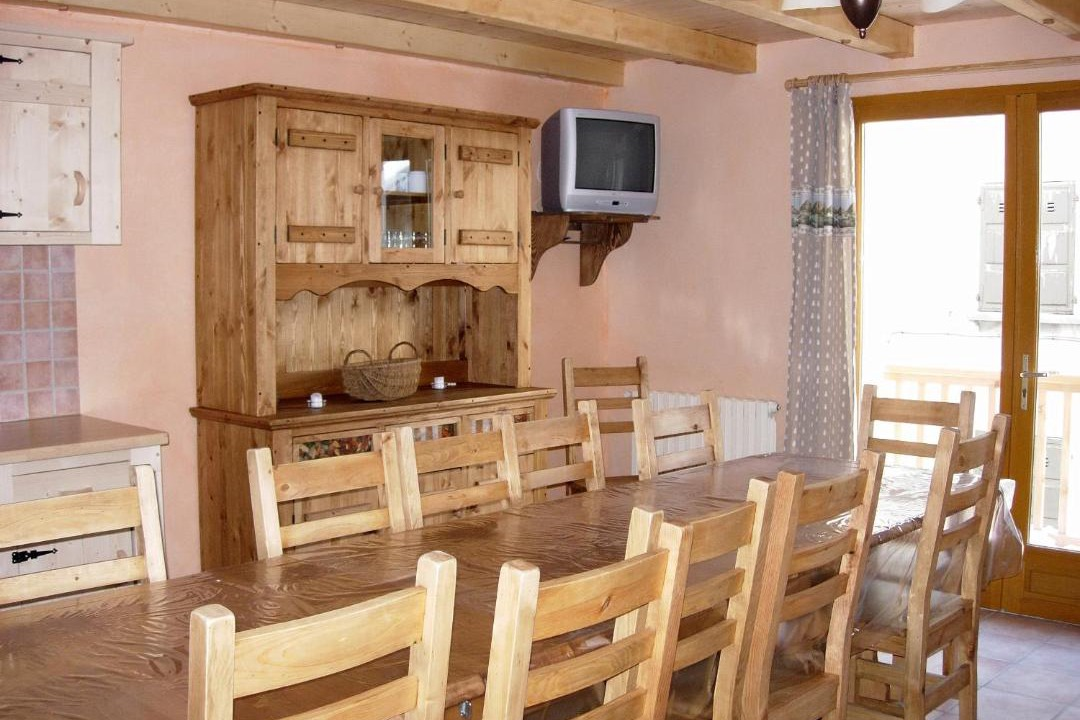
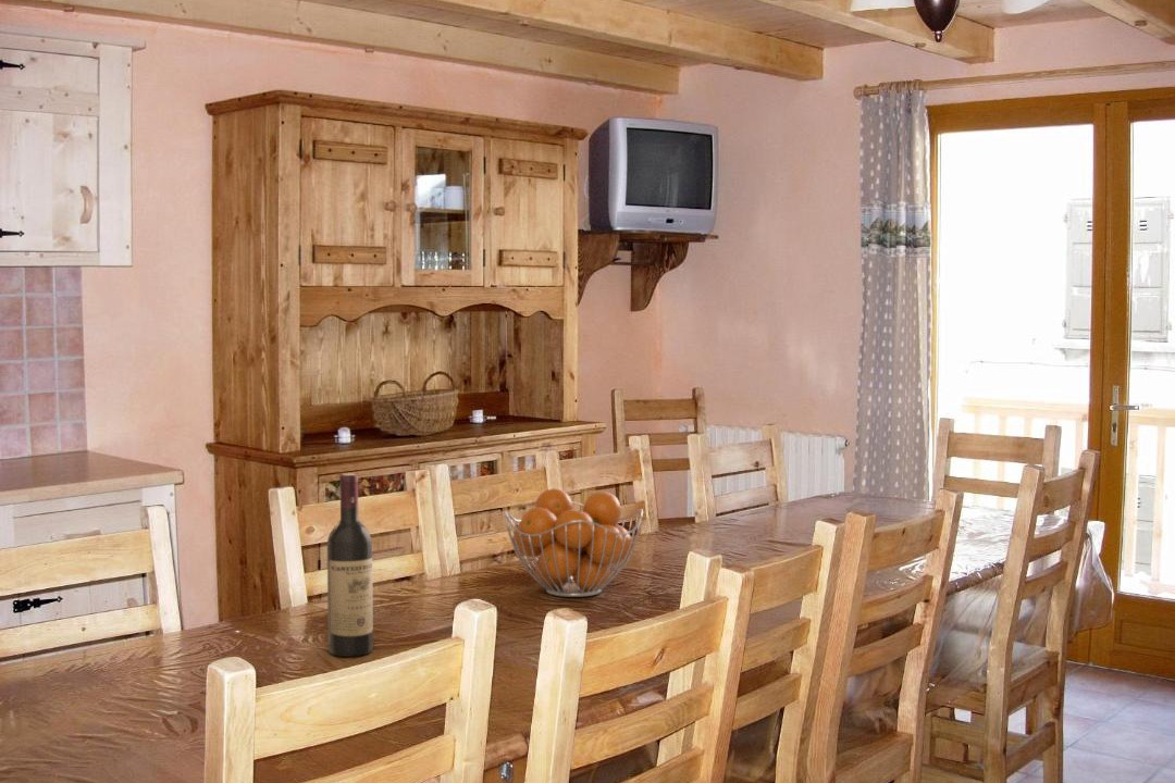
+ wine bottle [326,473,374,658]
+ fruit basket [504,487,644,598]
